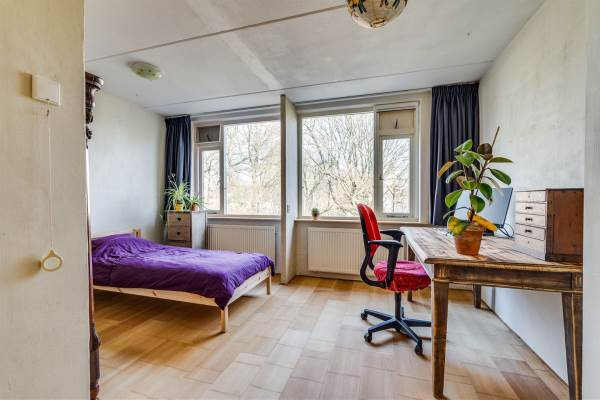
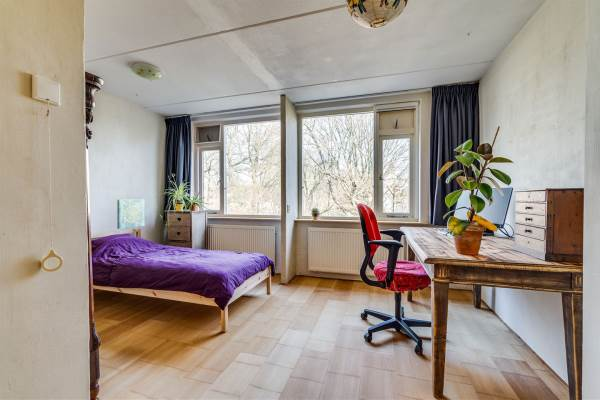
+ wall art [116,199,146,230]
